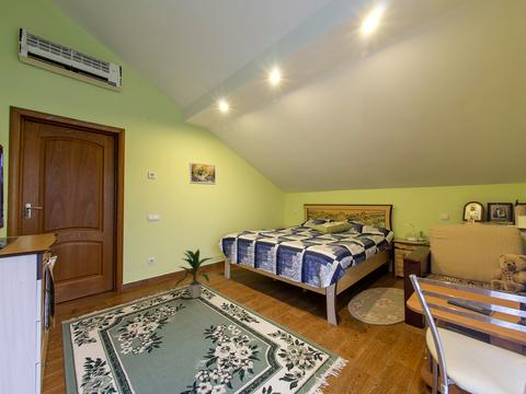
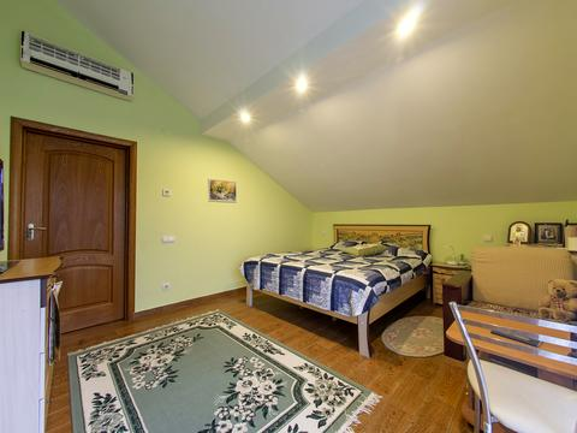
- indoor plant [172,248,213,300]
